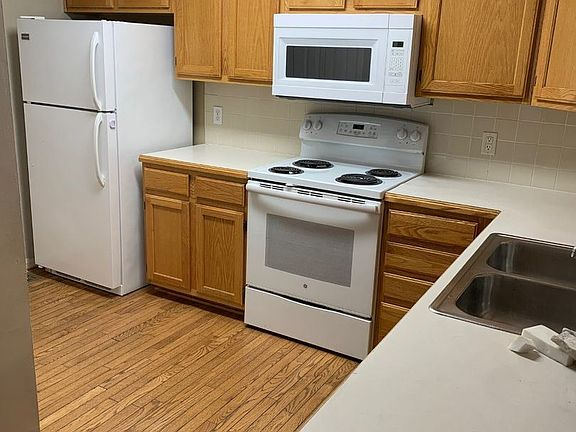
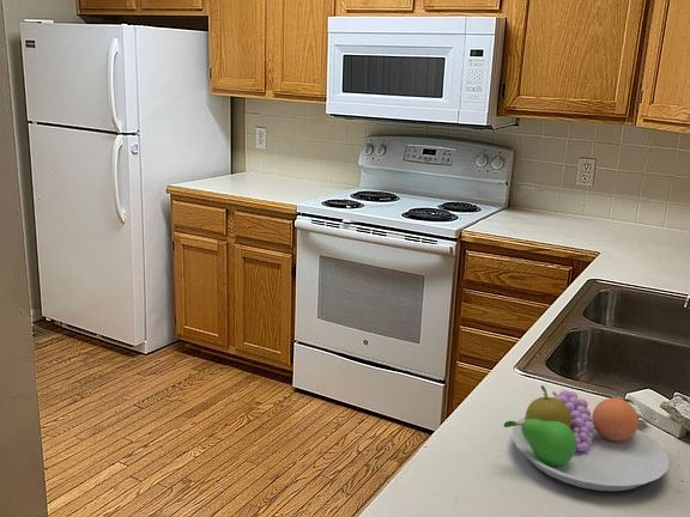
+ fruit bowl [503,384,670,492]
